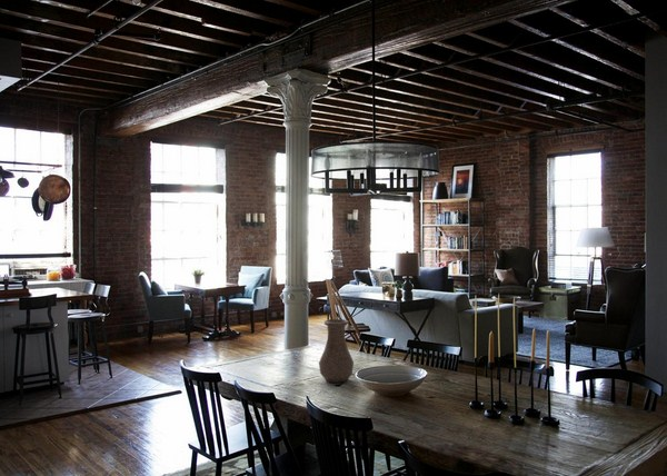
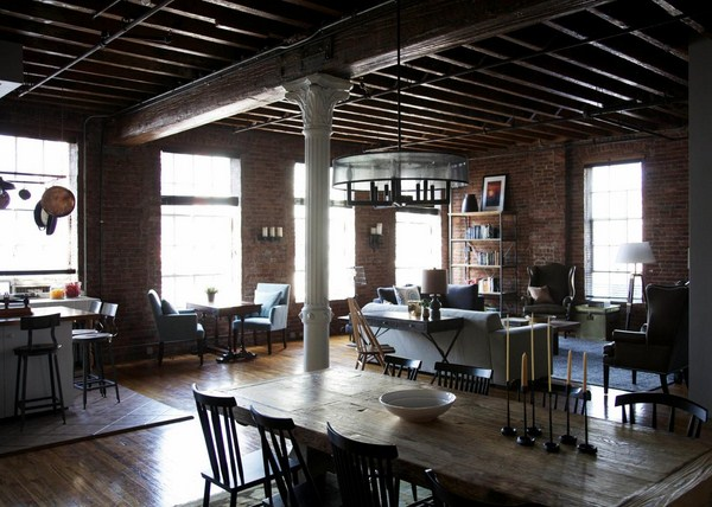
- vase [318,318,355,384]
